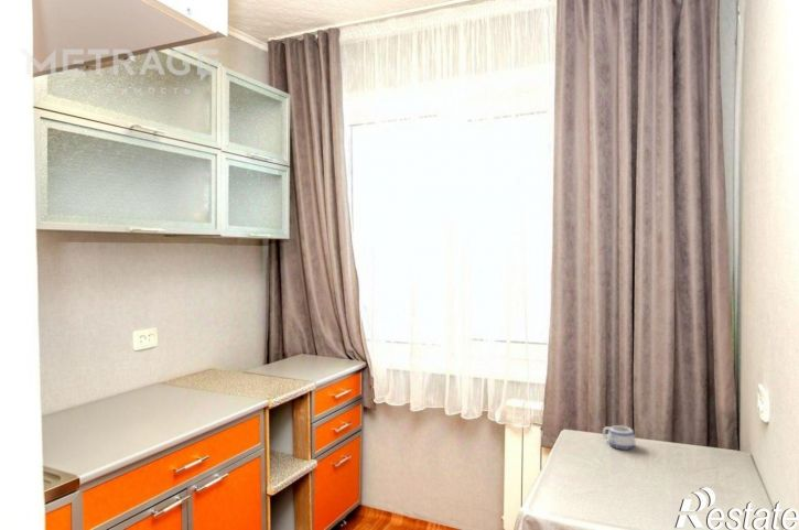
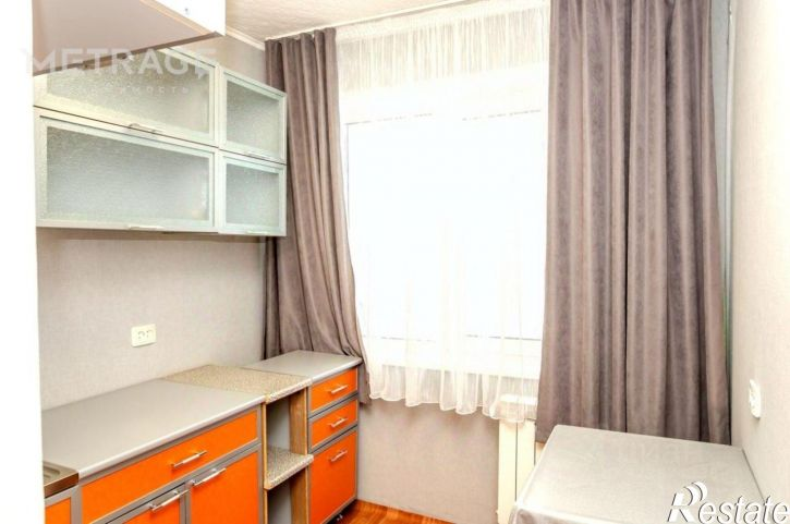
- mug [602,424,637,450]
